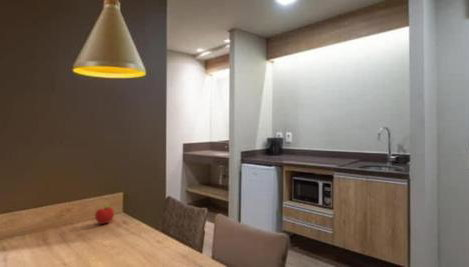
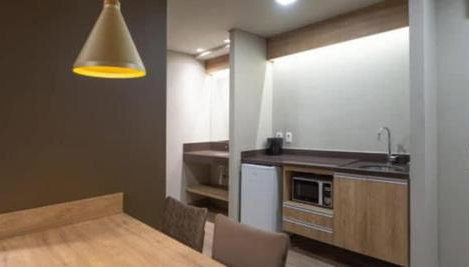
- fruit [94,204,115,225]
